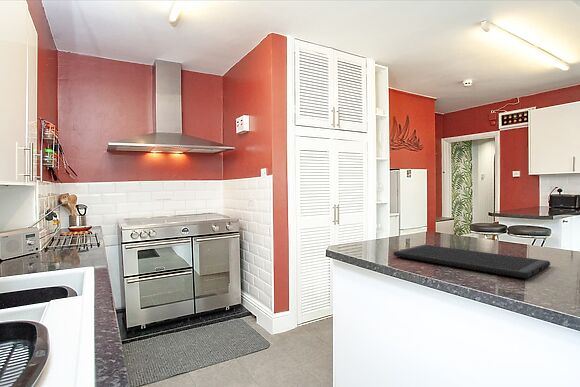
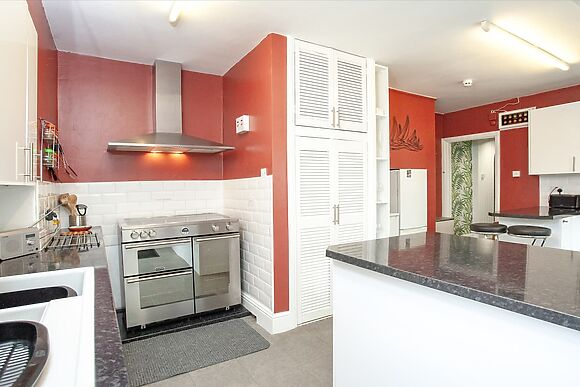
- cutting board [393,244,551,279]
